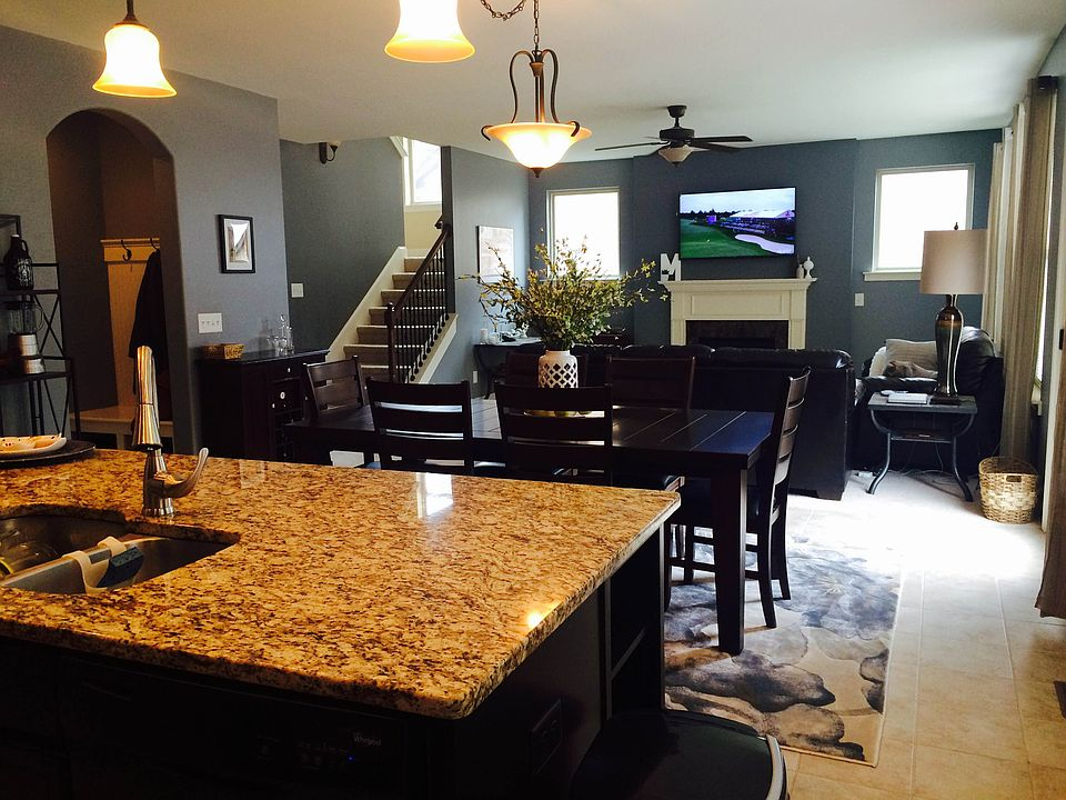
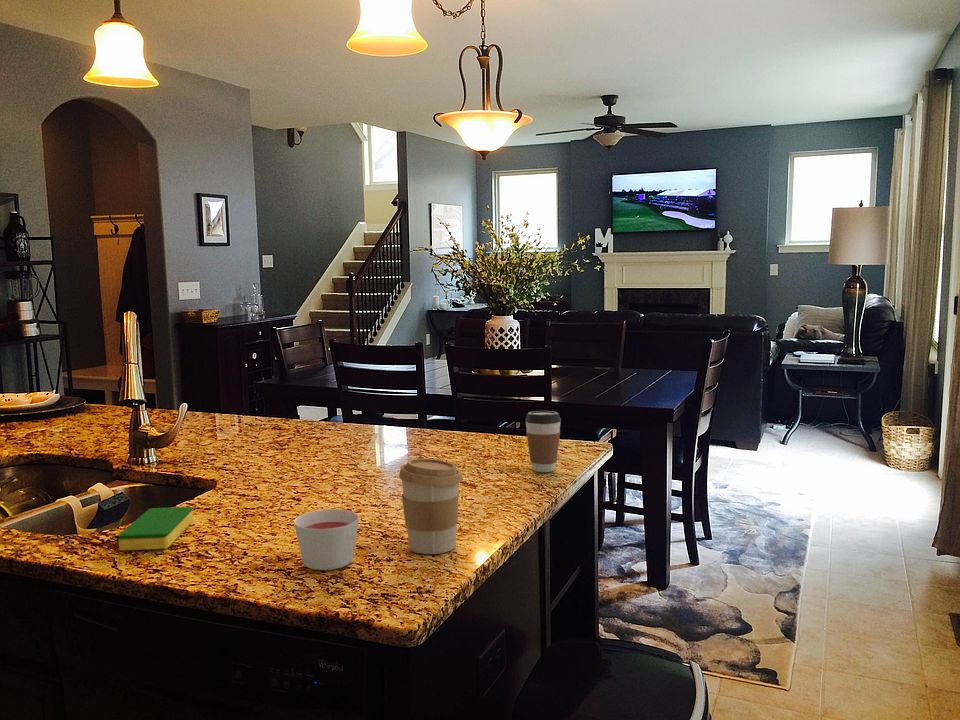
+ candle [293,508,360,571]
+ coffee cup [398,458,463,555]
+ dish sponge [117,506,194,551]
+ coffee cup [524,410,562,473]
